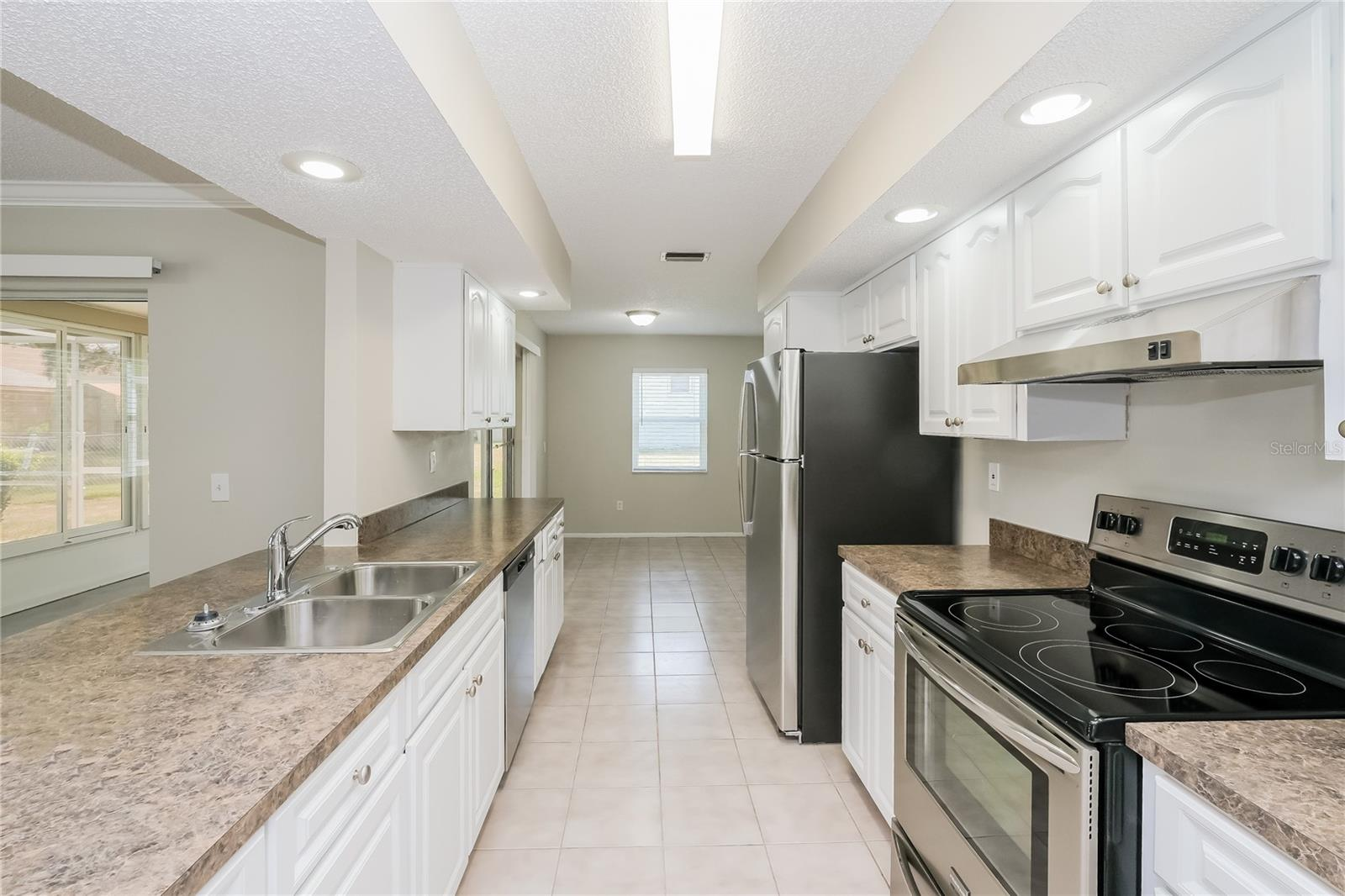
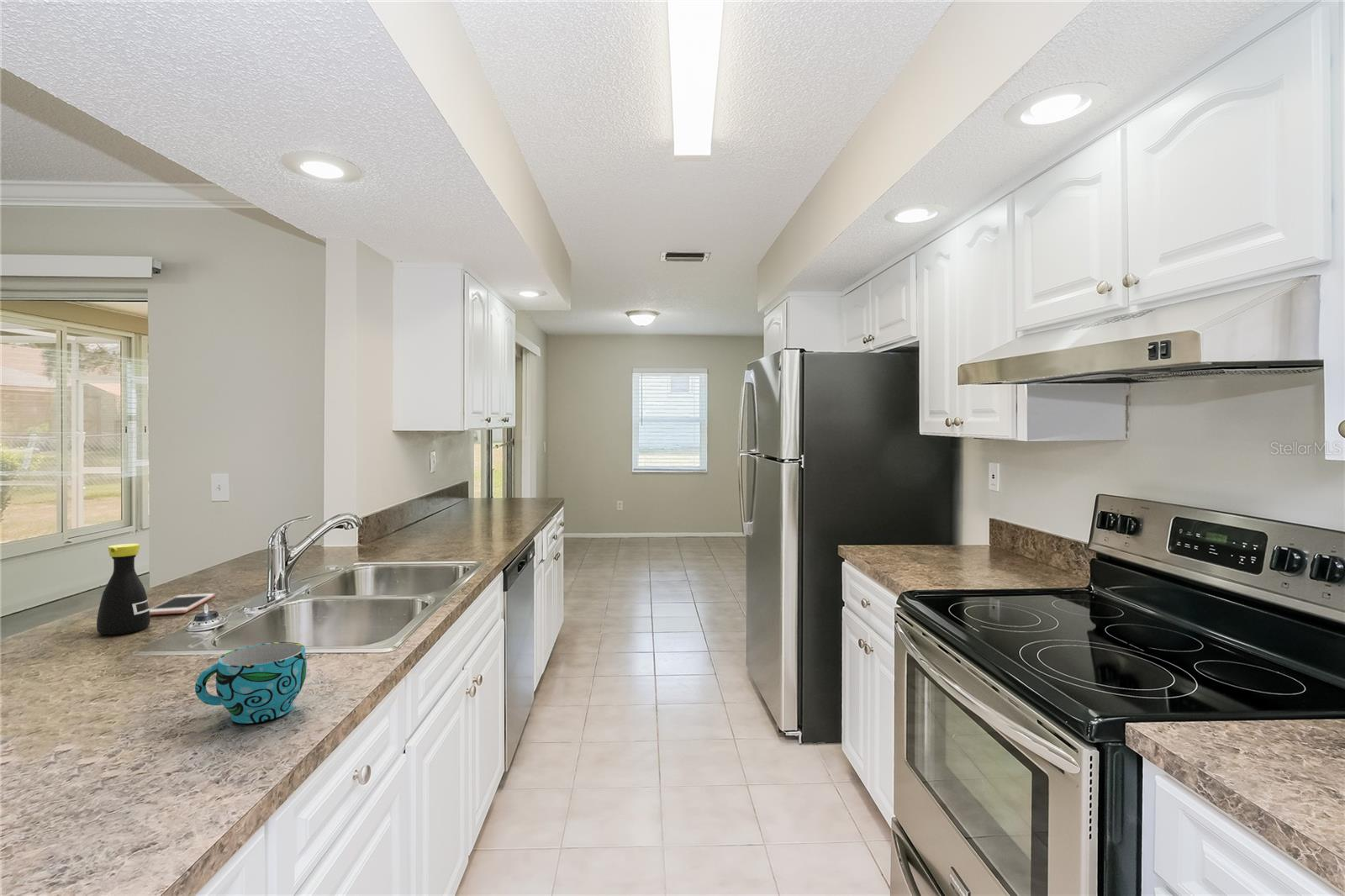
+ cell phone [150,593,216,615]
+ bottle [96,542,151,635]
+ cup [194,641,308,724]
